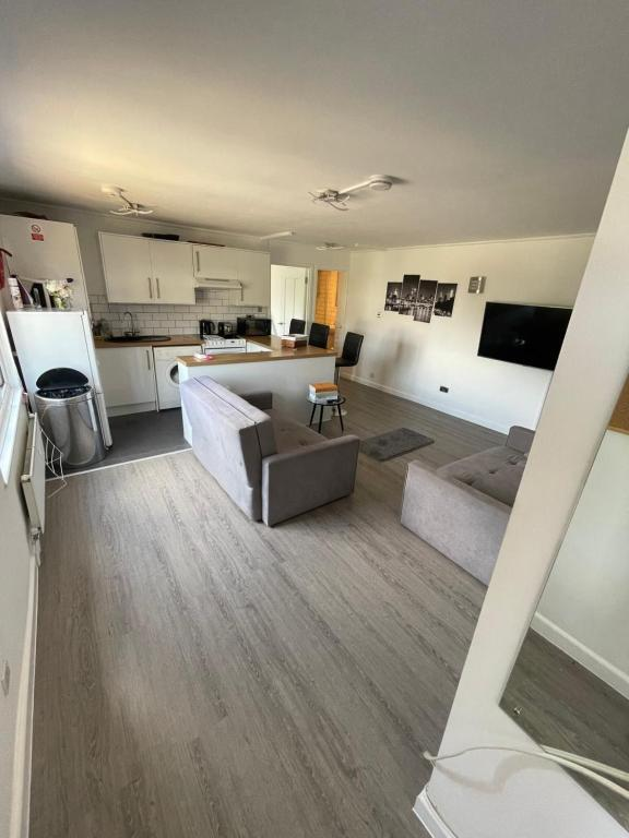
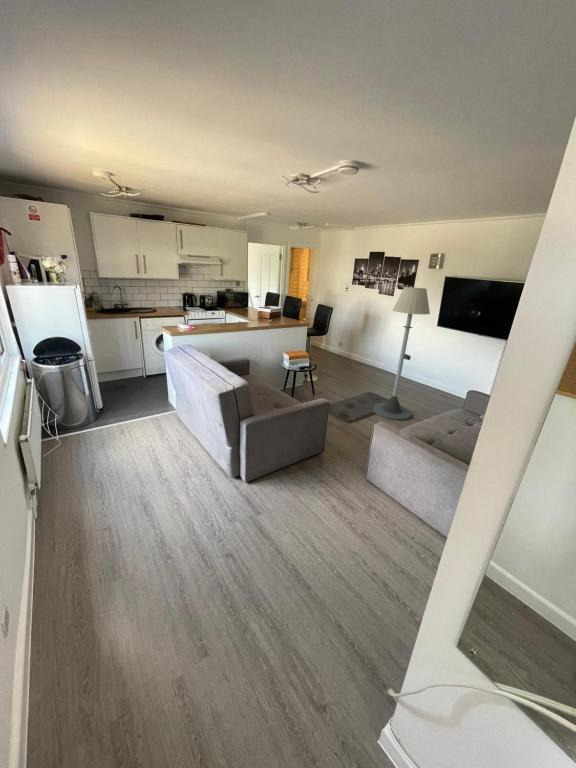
+ floor lamp [372,286,431,421]
